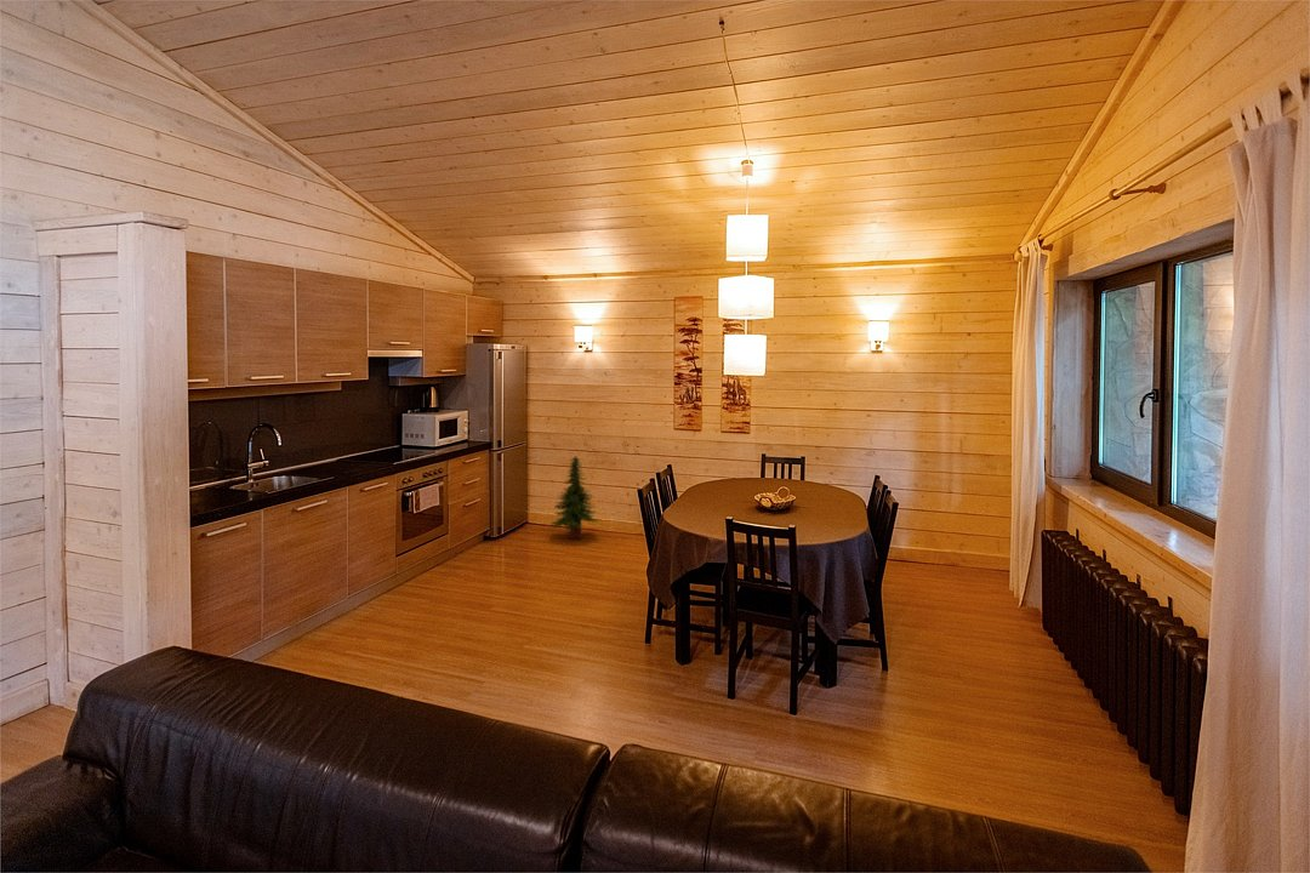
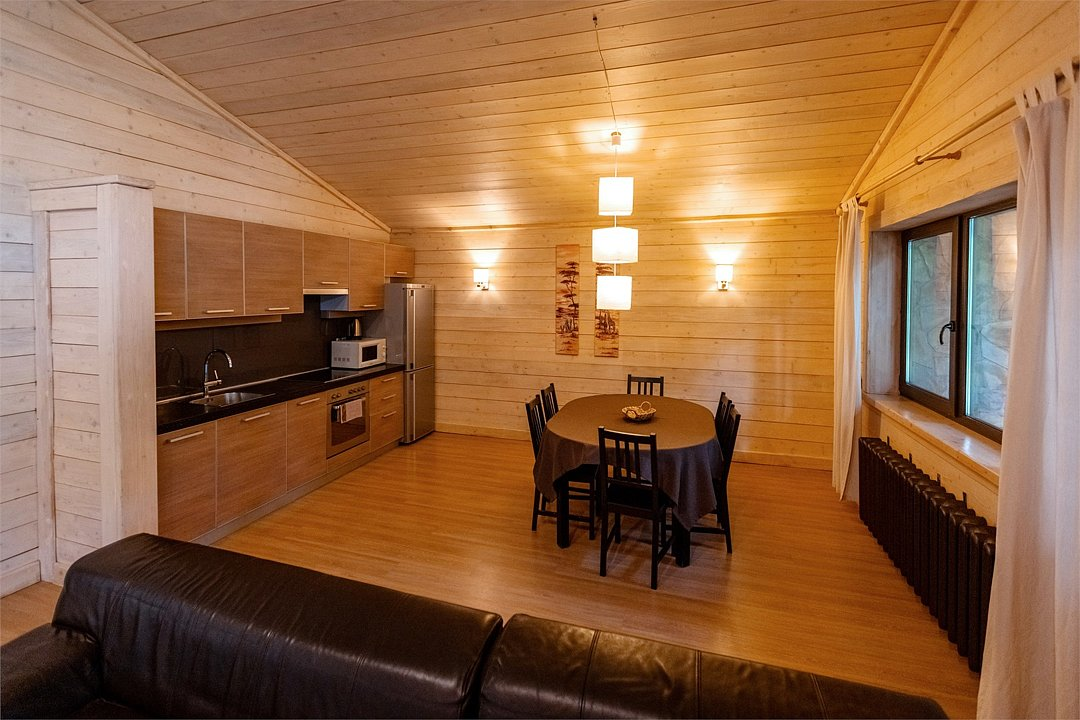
- tree [548,456,603,540]
